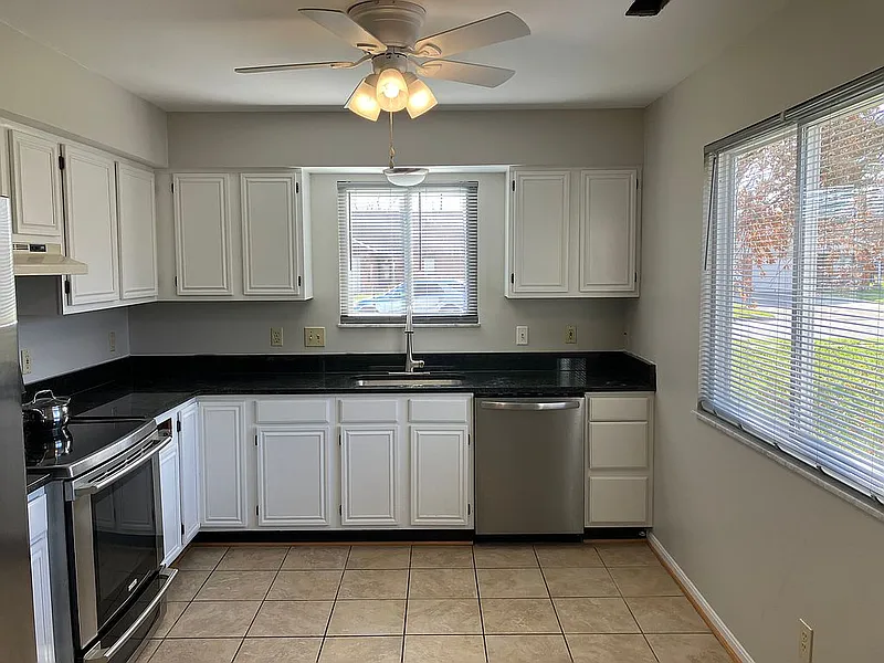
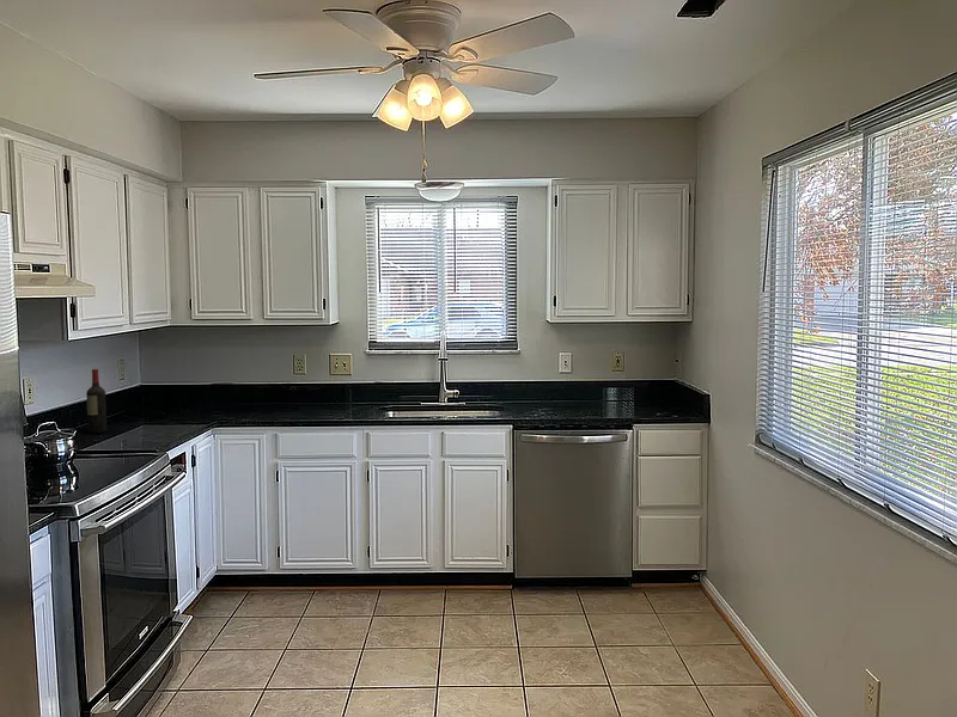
+ wine bottle [85,368,108,434]
